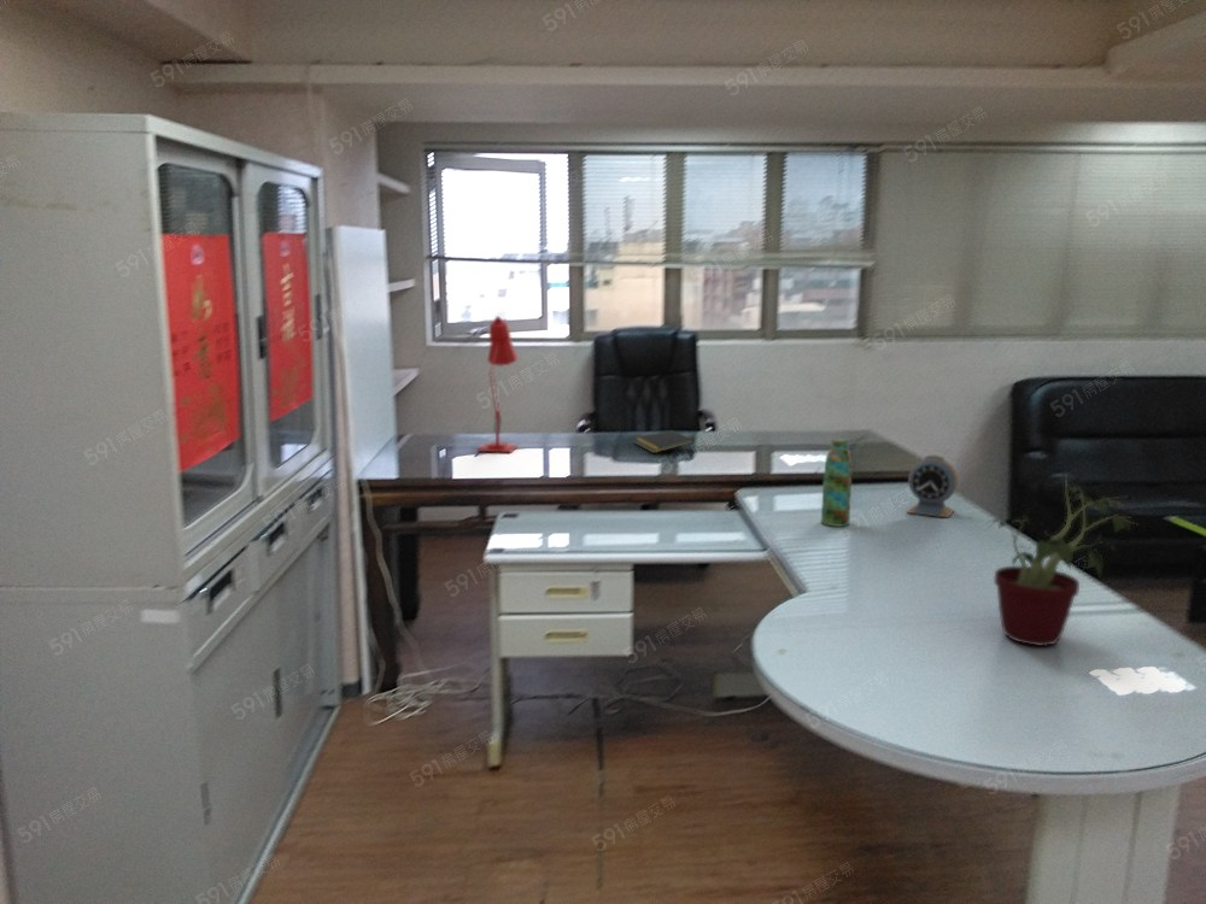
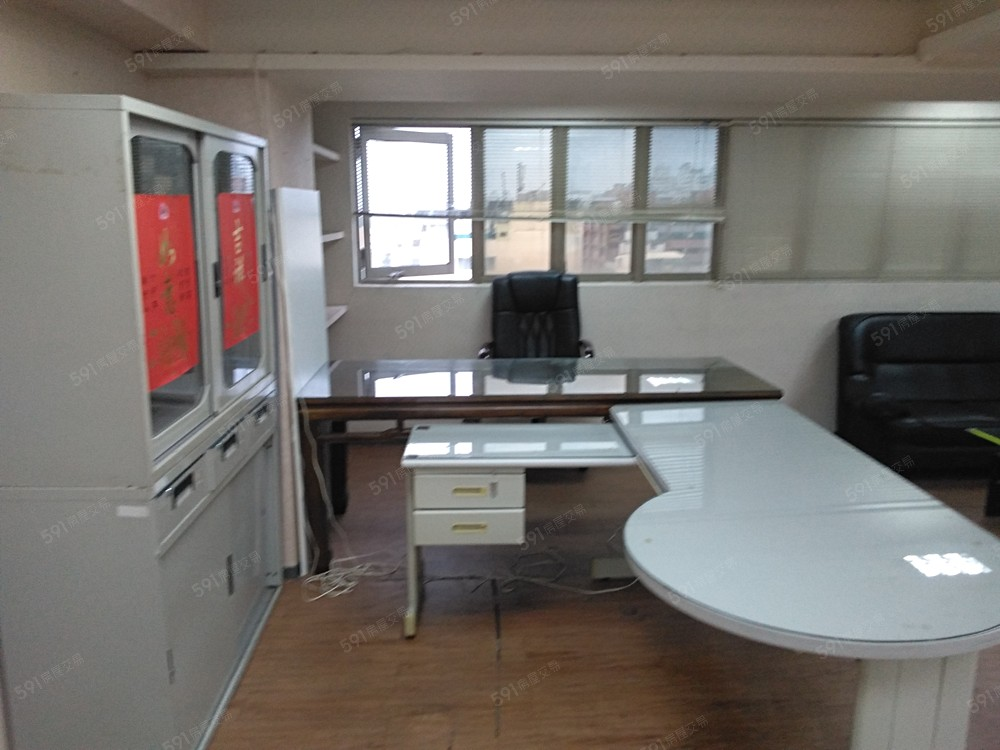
- alarm clock [906,453,959,519]
- water bottle [820,438,853,527]
- notepad [633,429,695,454]
- desk lamp [476,315,520,453]
- potted plant [987,472,1137,647]
